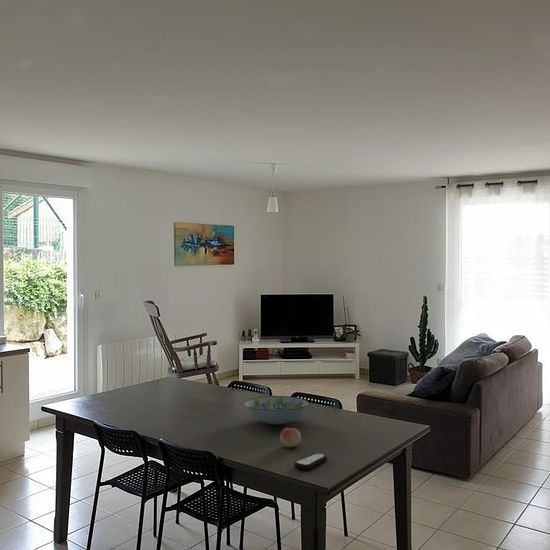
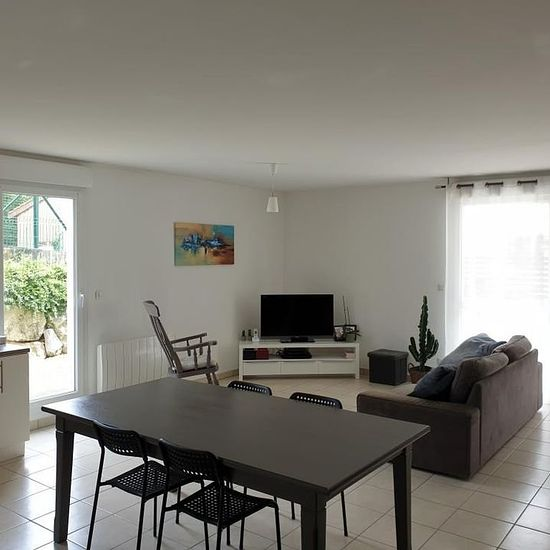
- fruit [279,427,302,448]
- remote control [293,453,328,471]
- decorative bowl [243,395,310,426]
